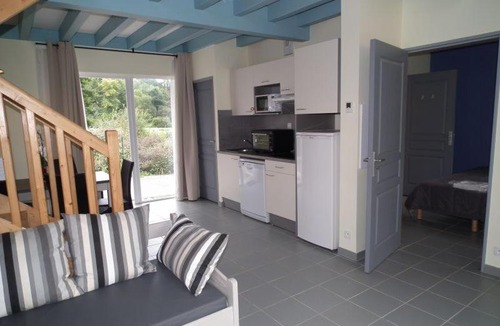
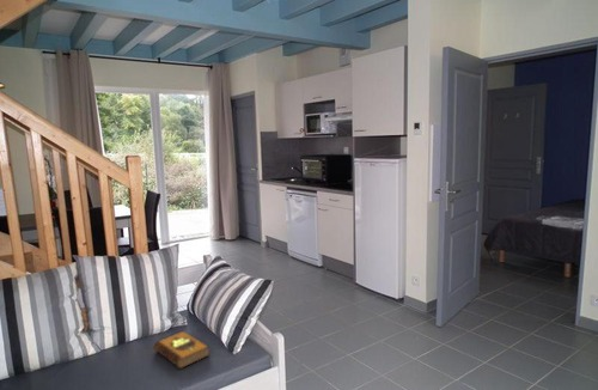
+ hardback book [152,330,210,370]
